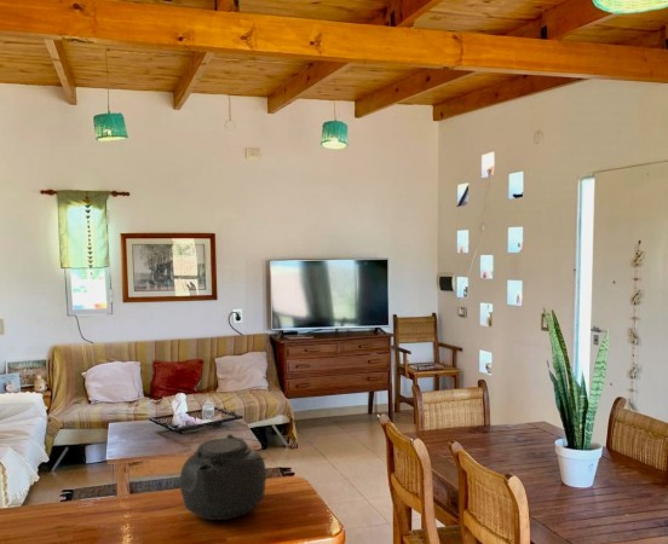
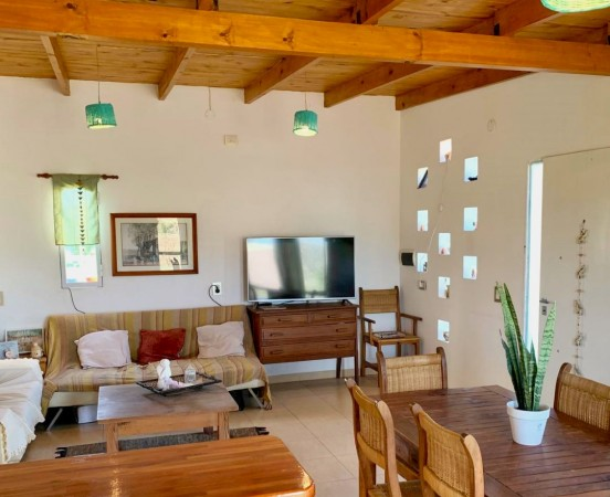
- teapot [178,433,270,521]
